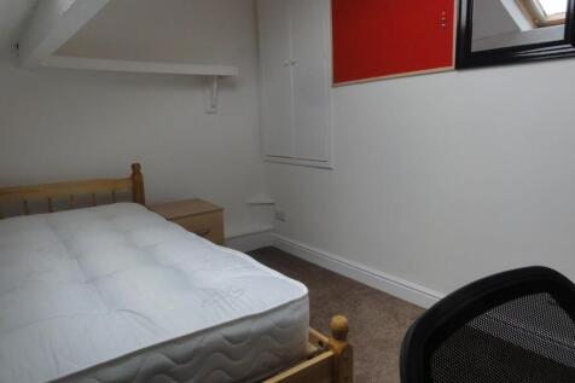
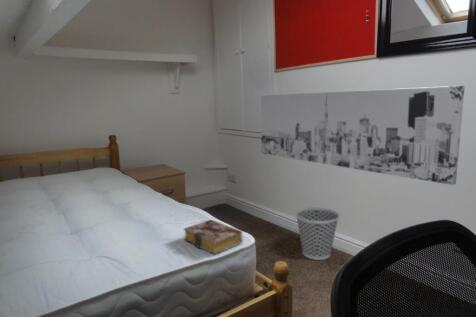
+ book [183,219,244,255]
+ wall art [260,85,466,186]
+ wastebasket [294,206,340,261]
